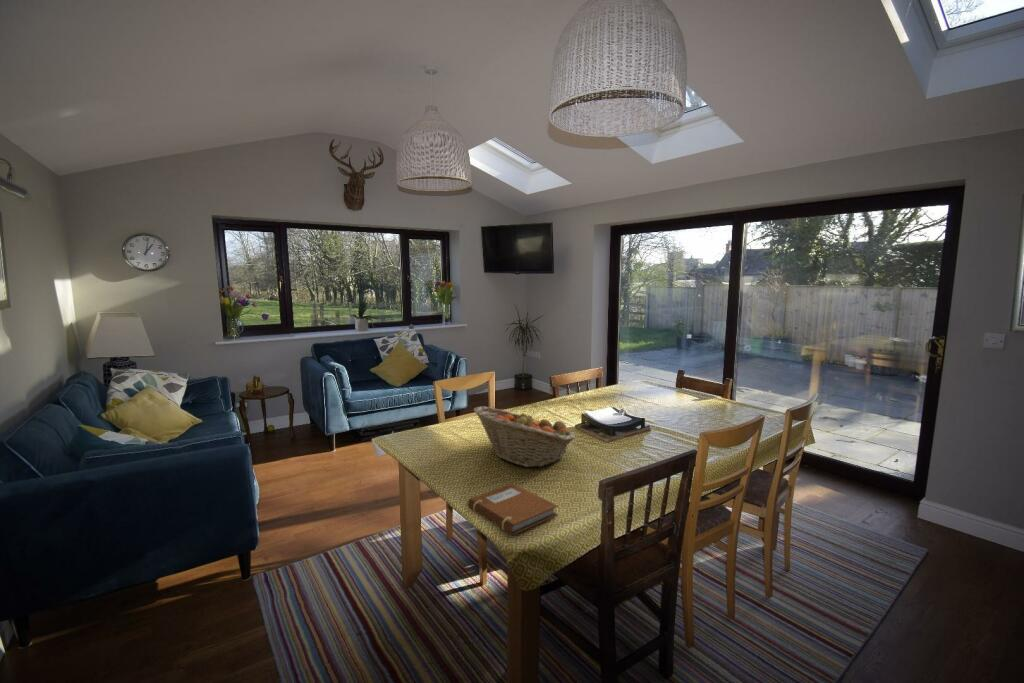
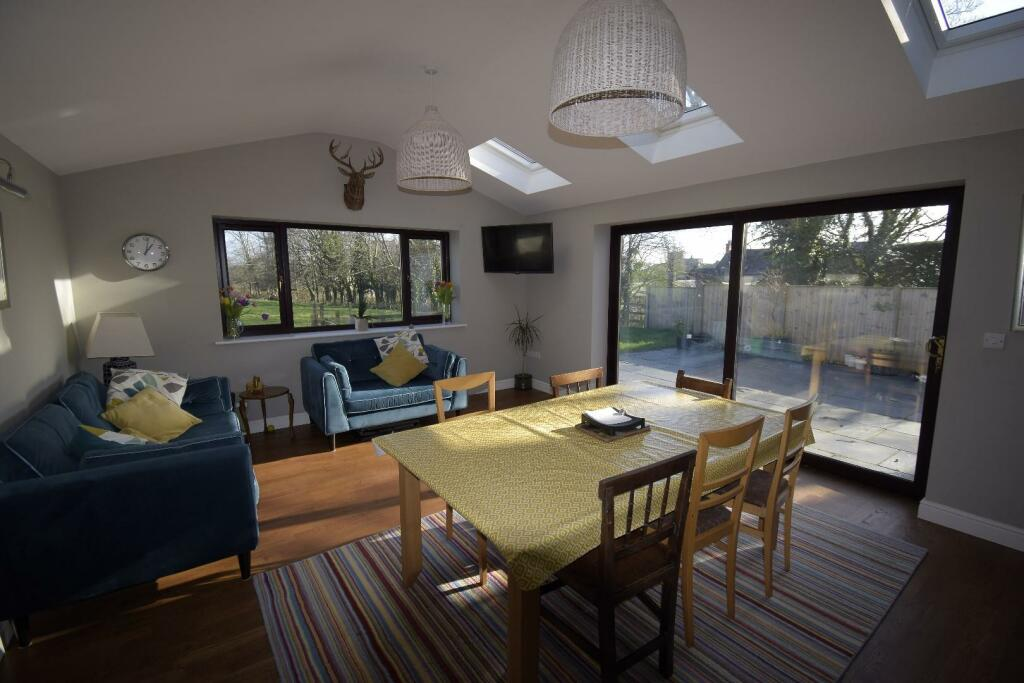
- fruit basket [473,406,576,468]
- notebook [467,482,559,536]
